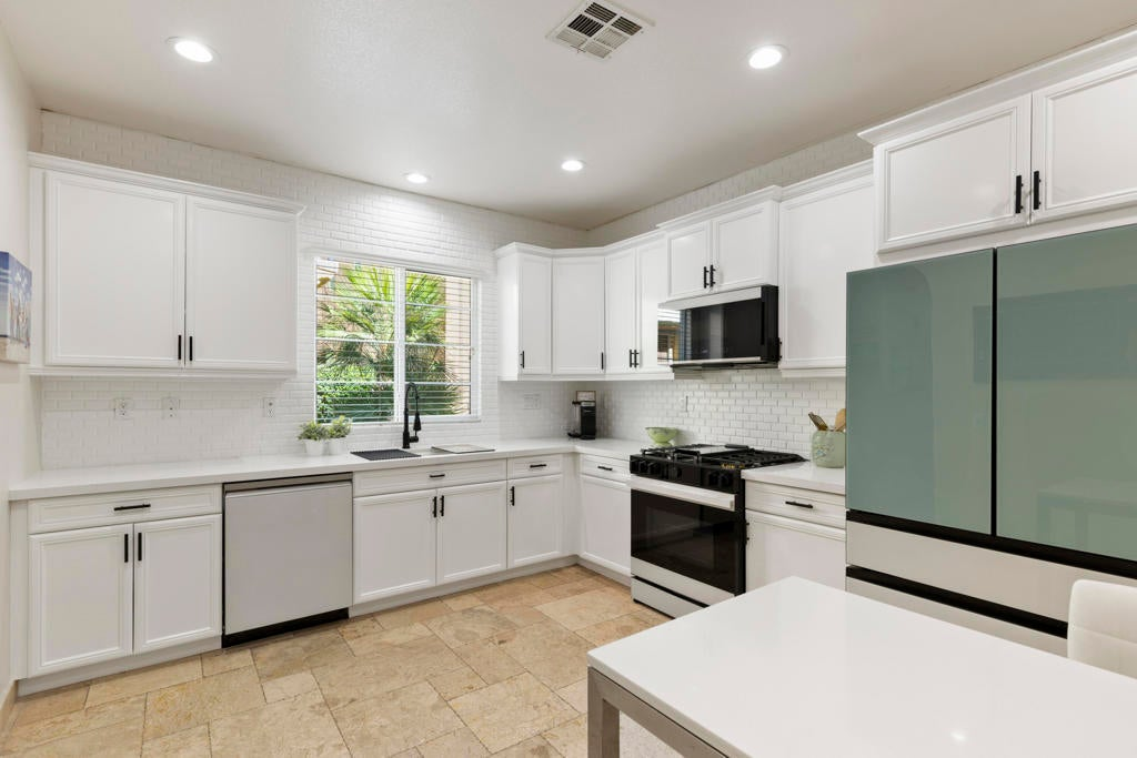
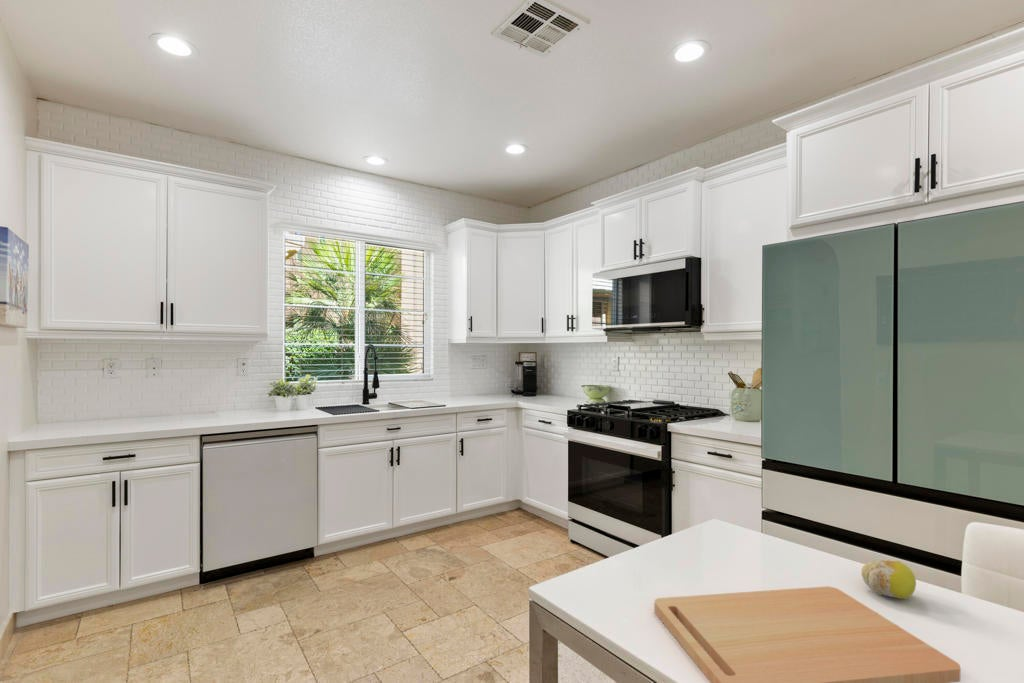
+ cutting board [653,585,962,683]
+ fruit [860,559,917,600]
